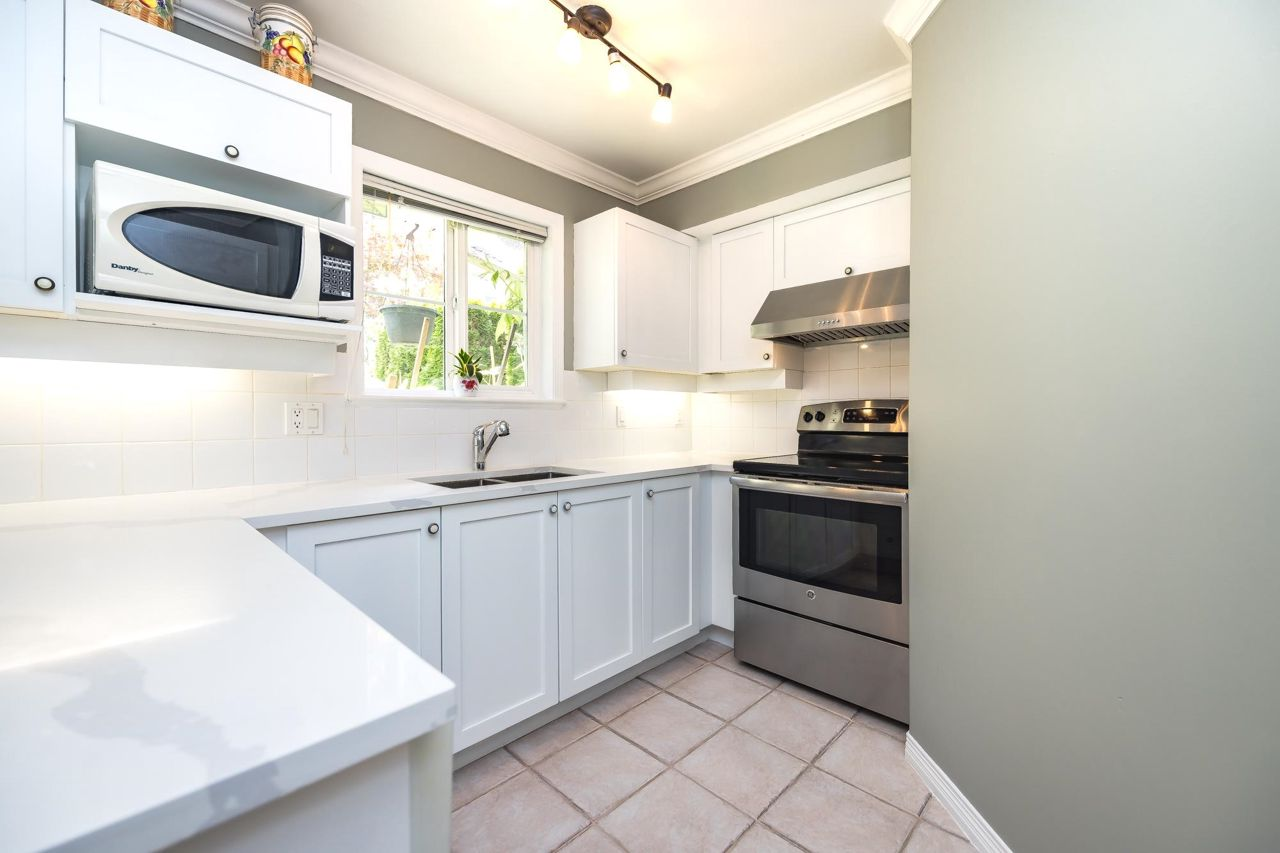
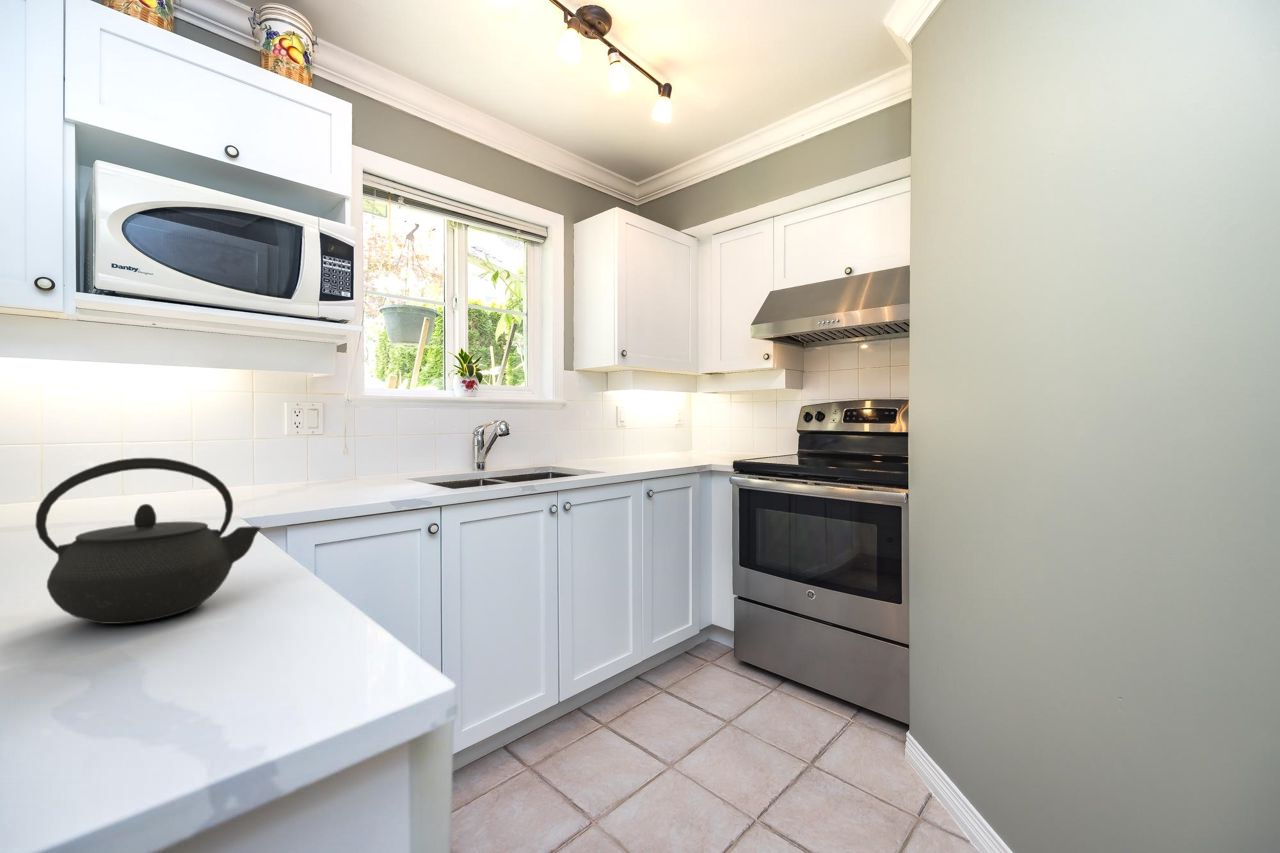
+ kettle [34,457,262,625]
